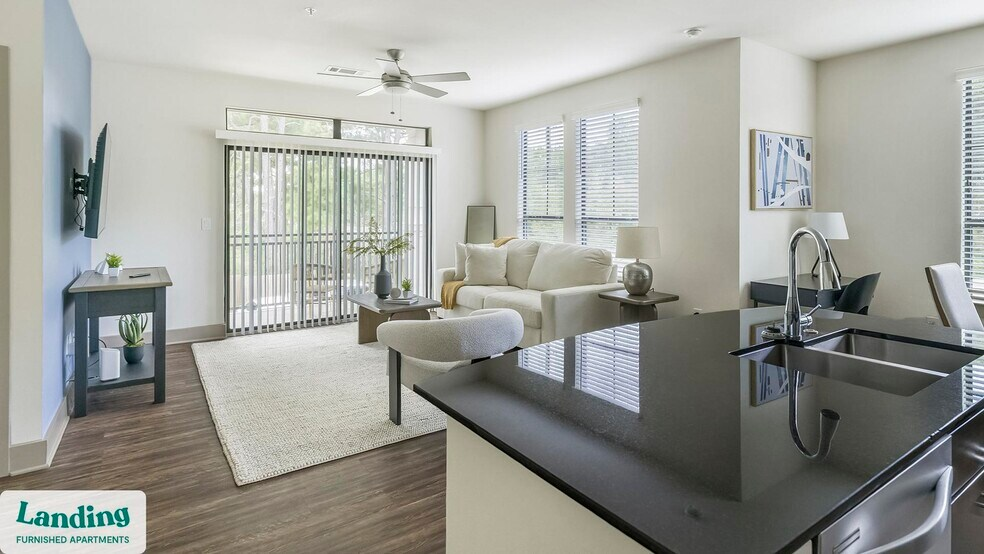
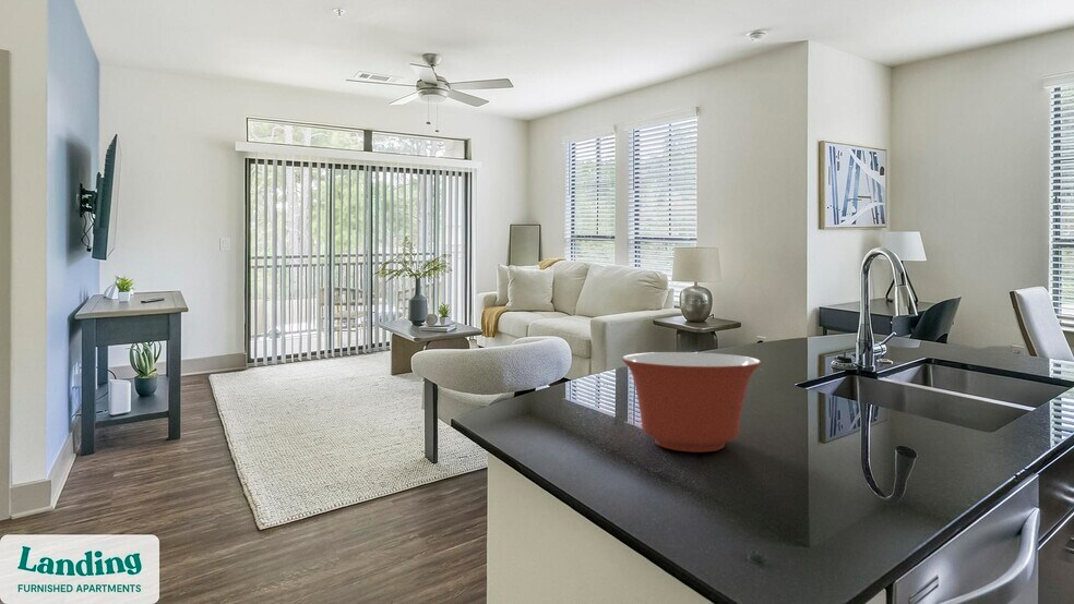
+ mixing bowl [621,351,762,454]
